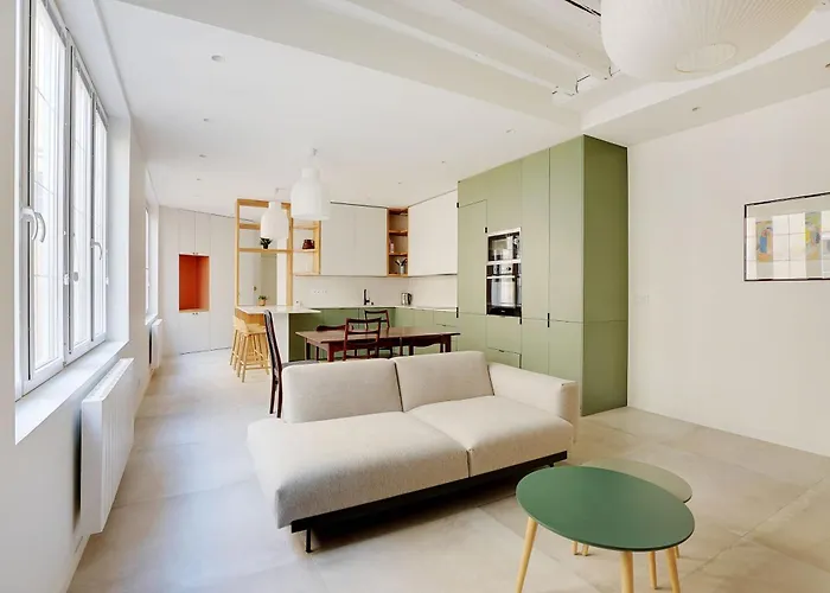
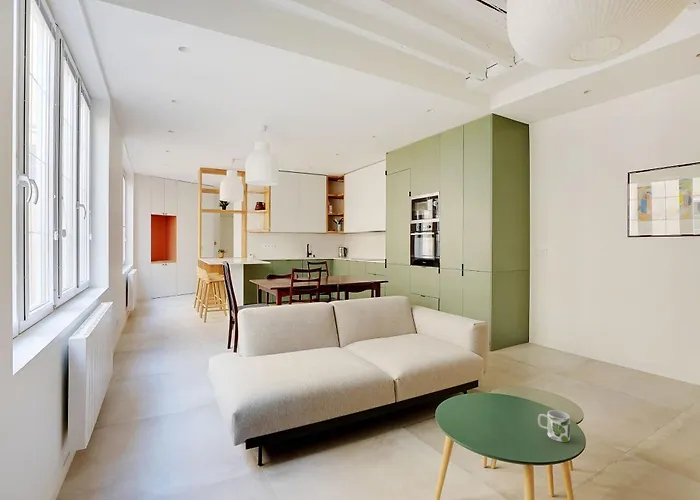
+ mug [537,409,571,443]
